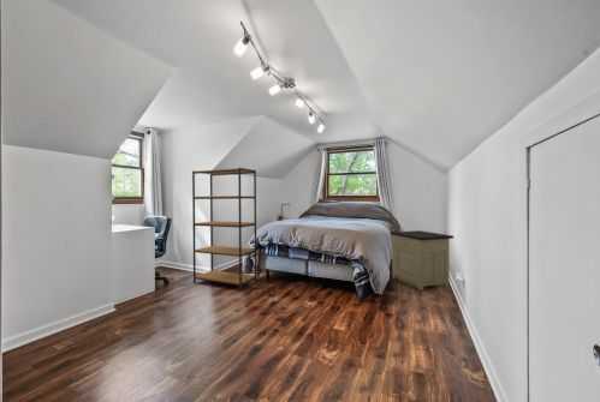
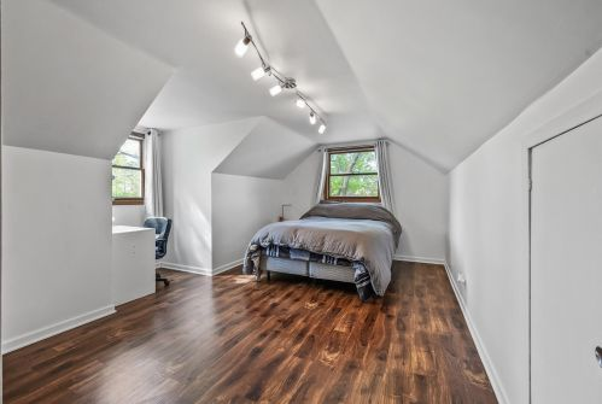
- nightstand [390,229,455,292]
- bookshelf [191,167,259,292]
